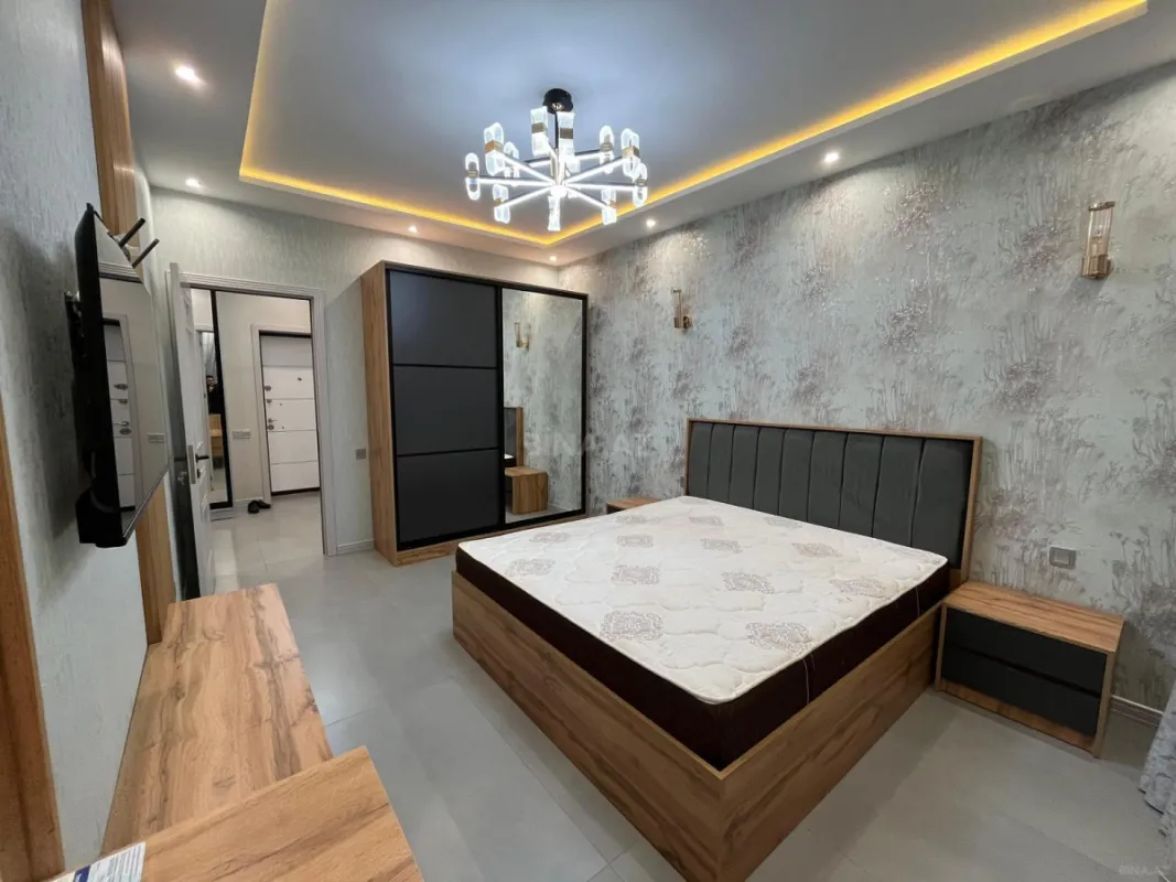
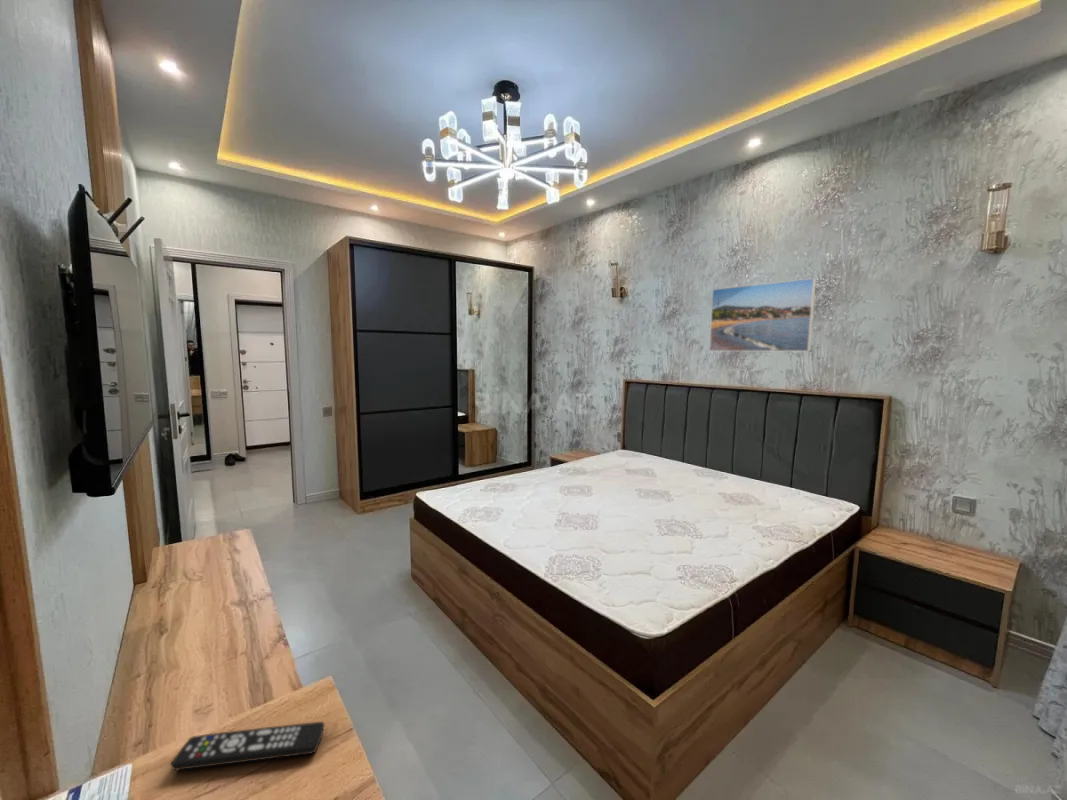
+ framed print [708,277,817,352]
+ remote control [170,721,325,772]
